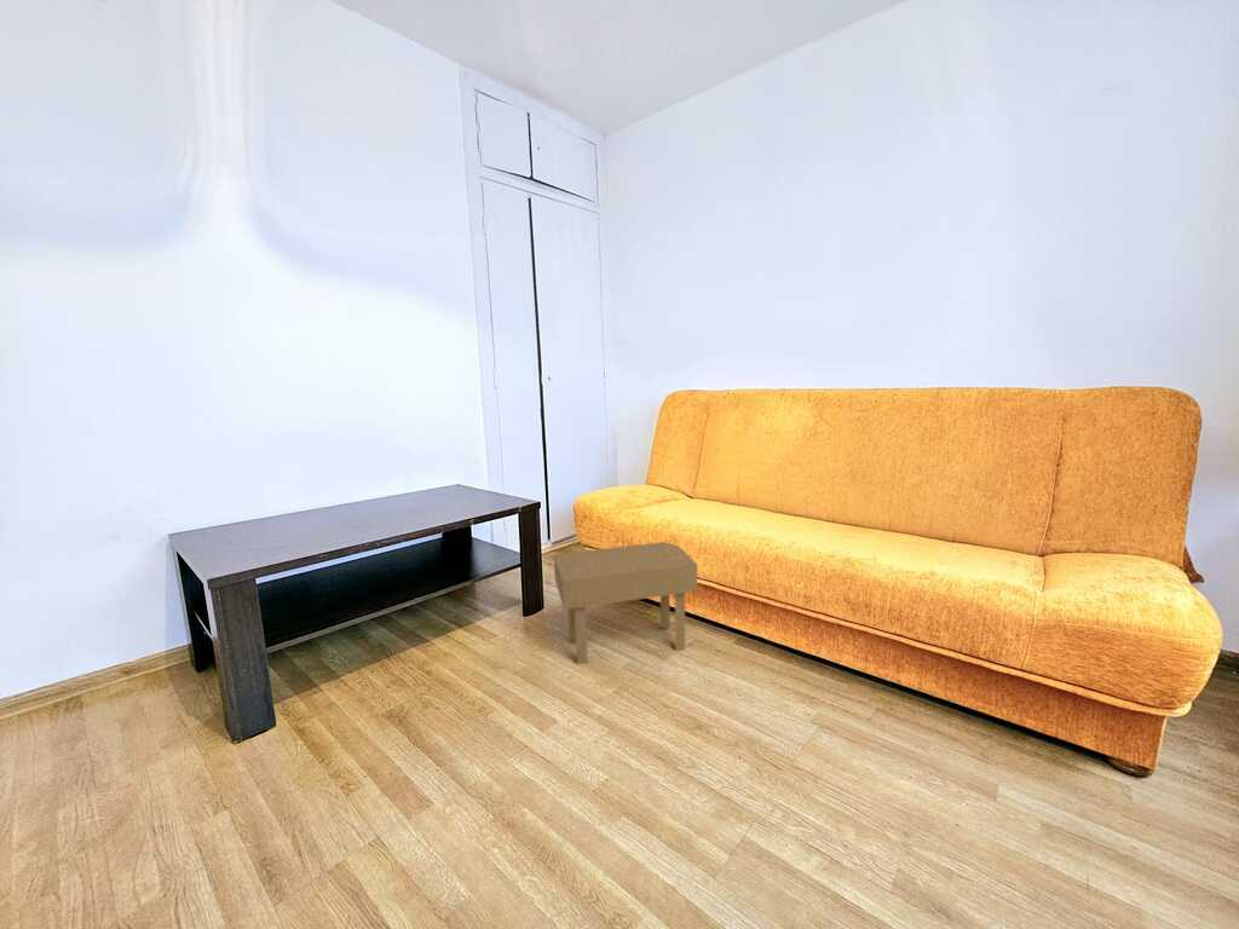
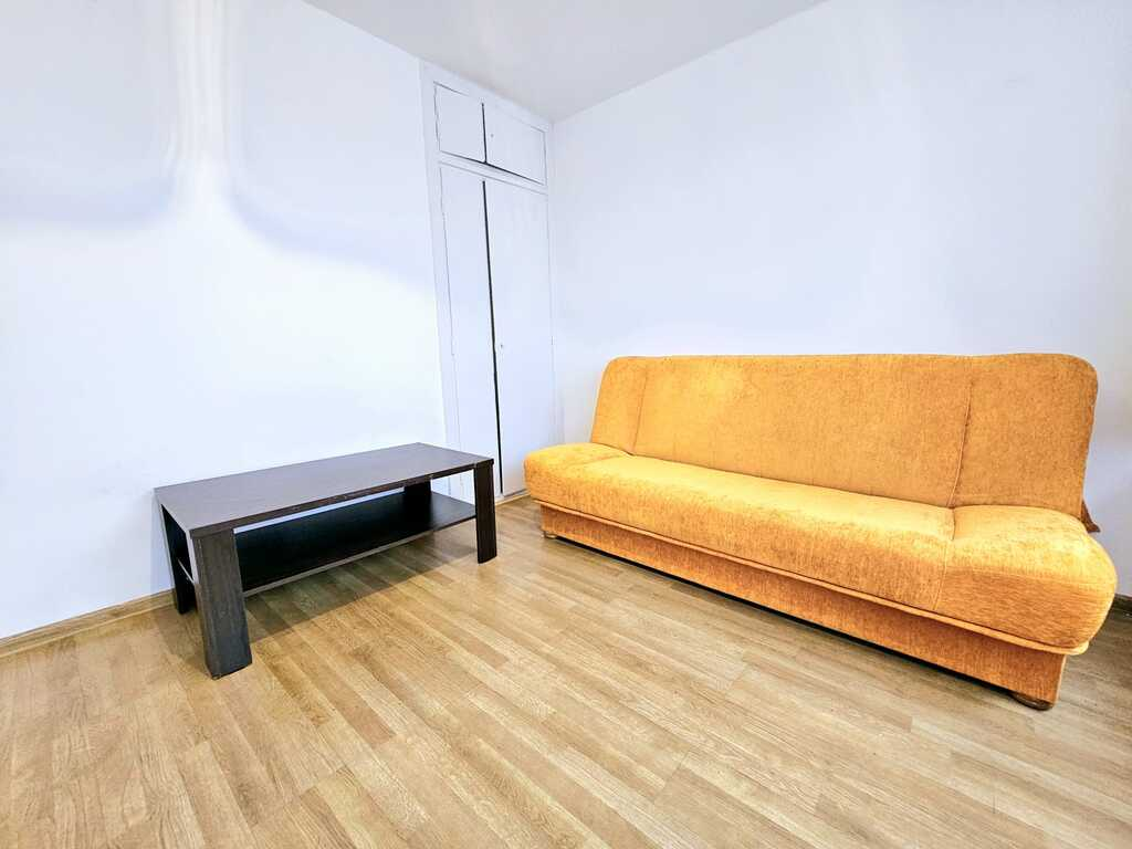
- side table [553,541,698,665]
